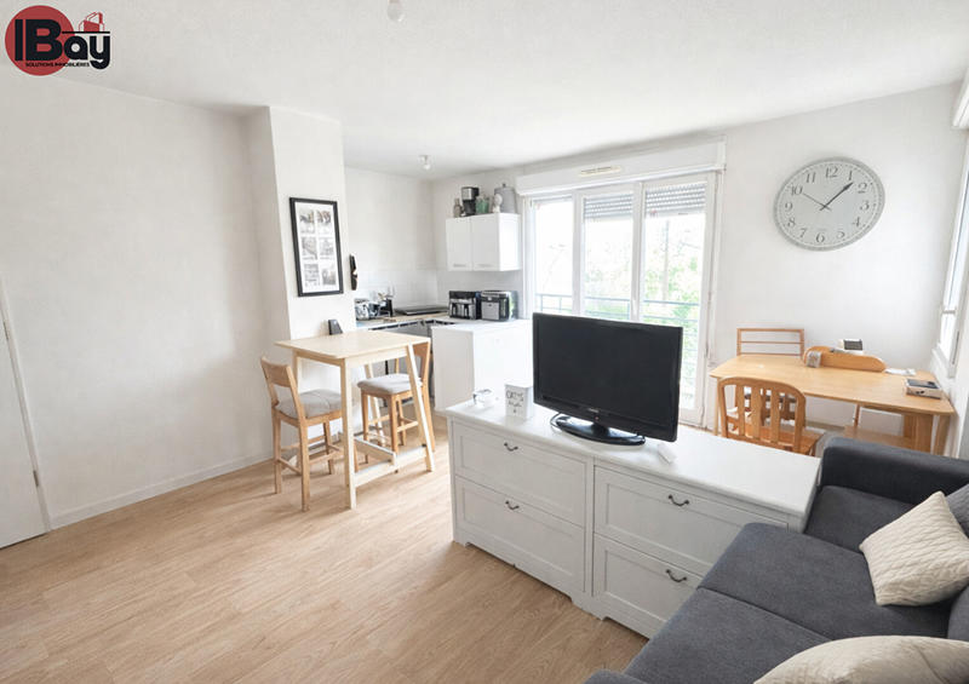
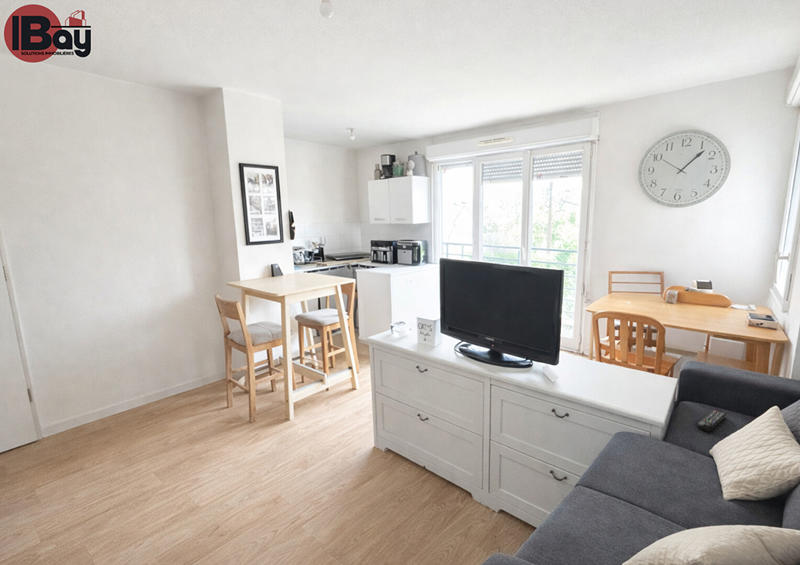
+ remote control [697,409,728,433]
